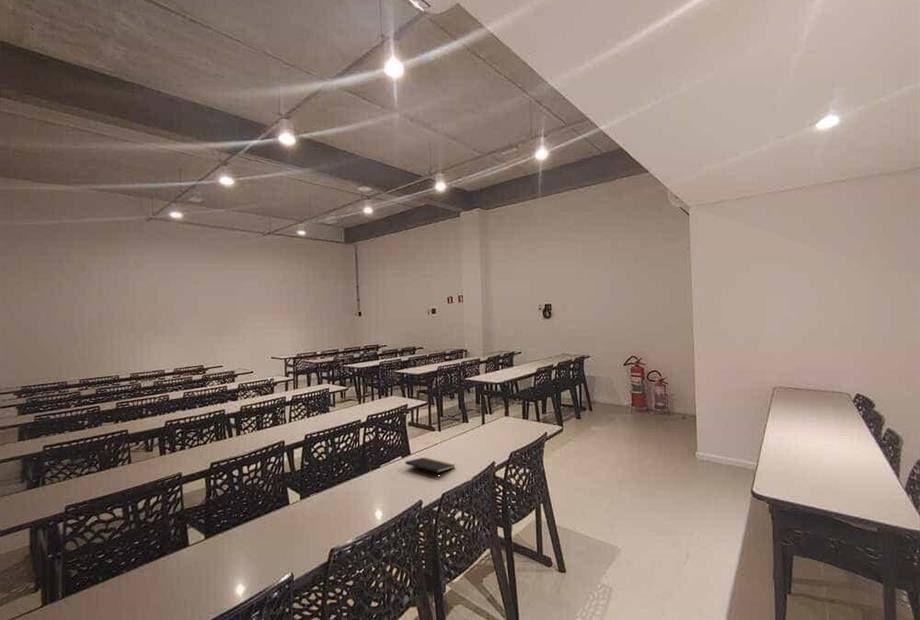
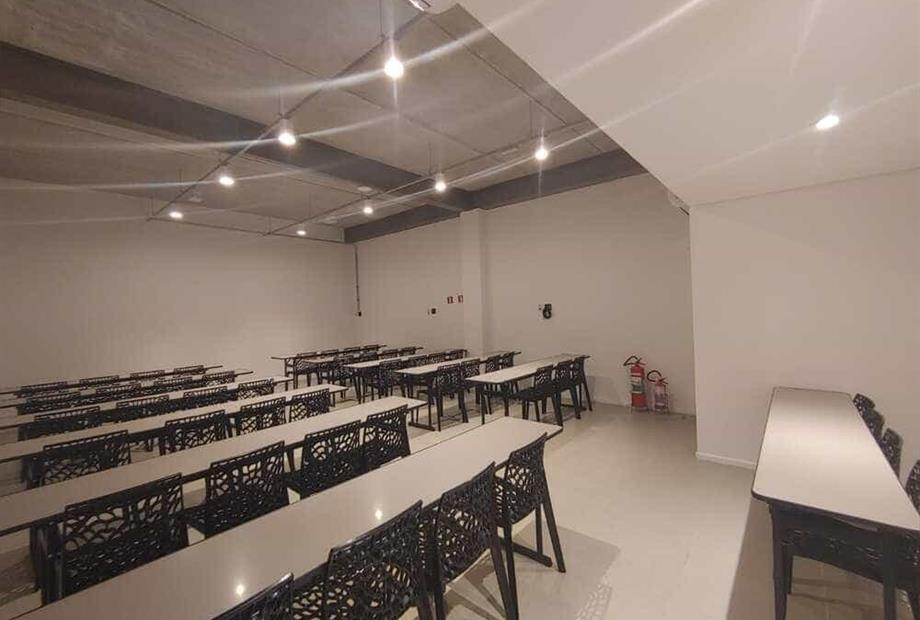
- notepad [404,457,456,480]
